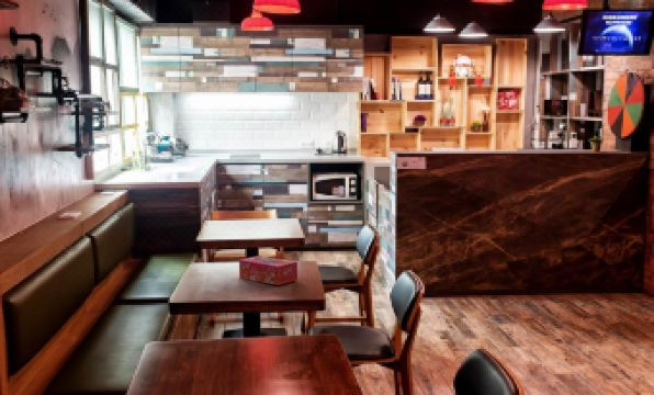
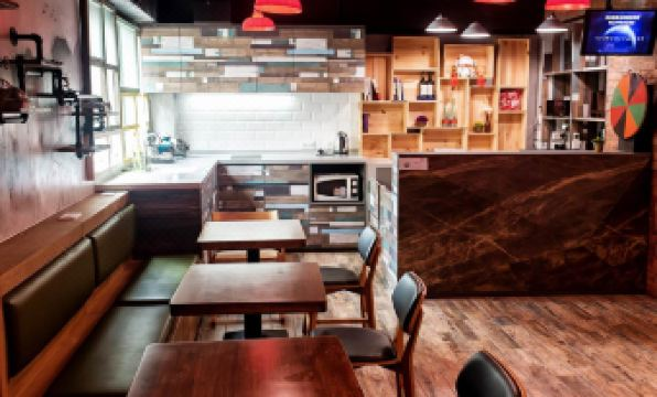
- tissue box [238,255,298,286]
